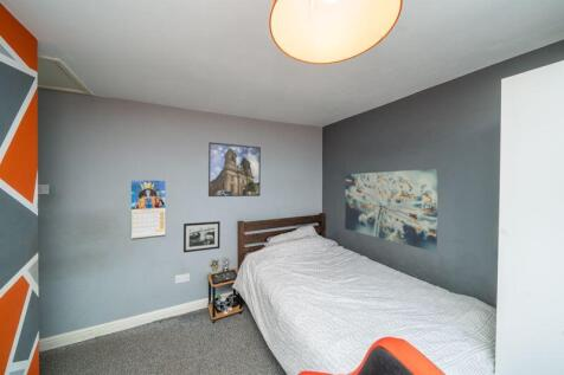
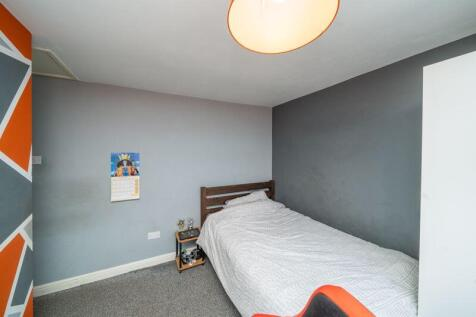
- wall art [344,168,440,253]
- picture frame [182,220,222,253]
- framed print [207,141,262,198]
